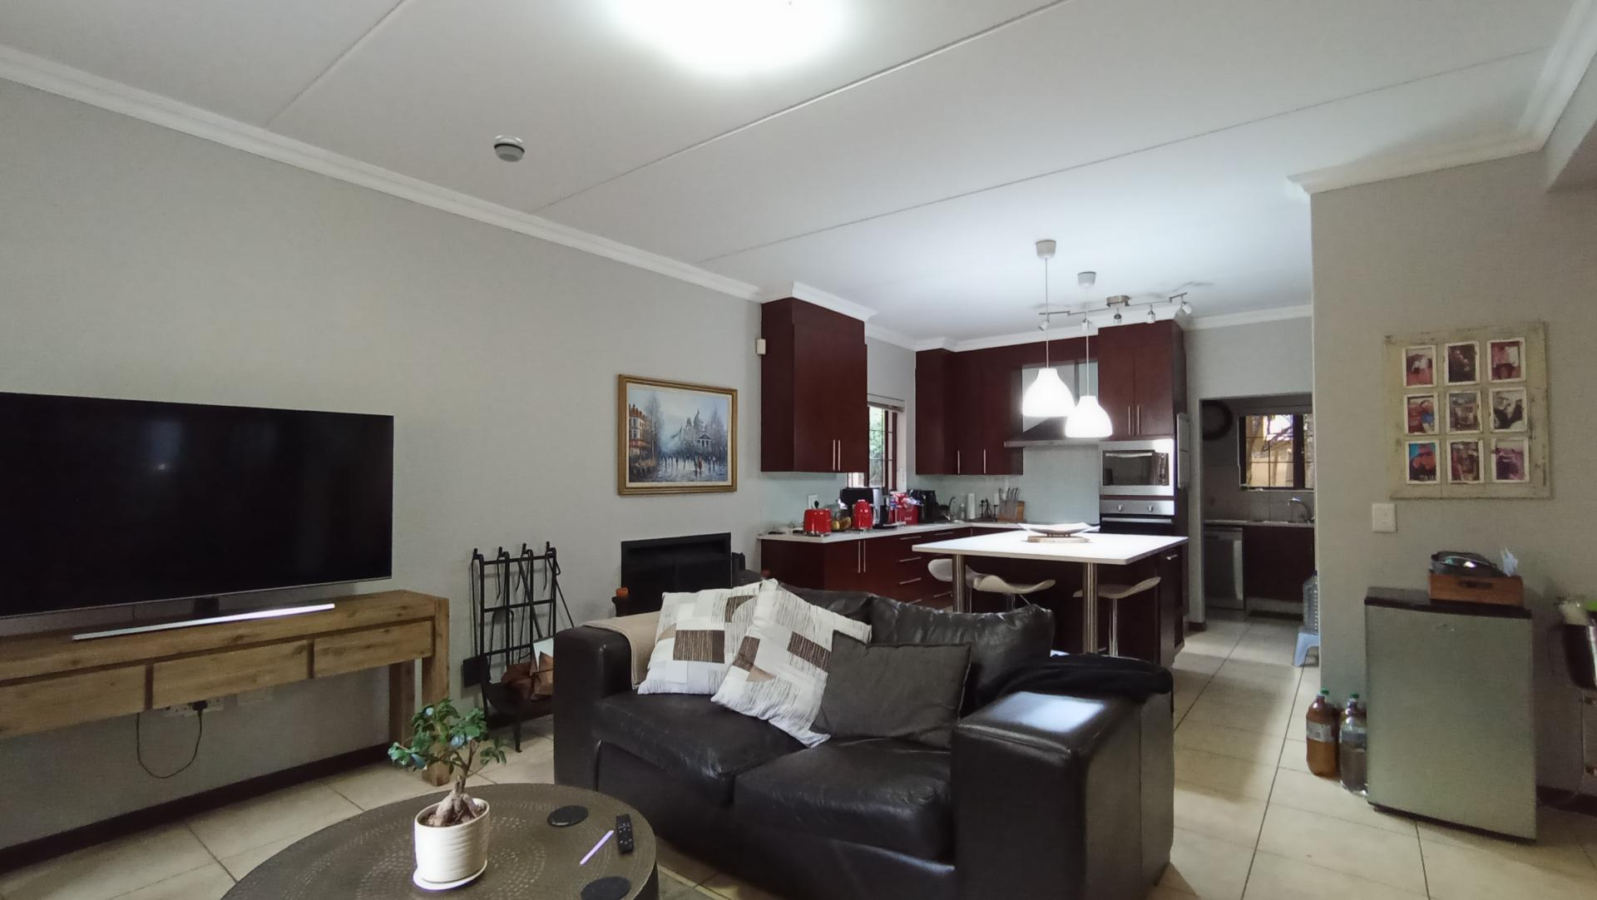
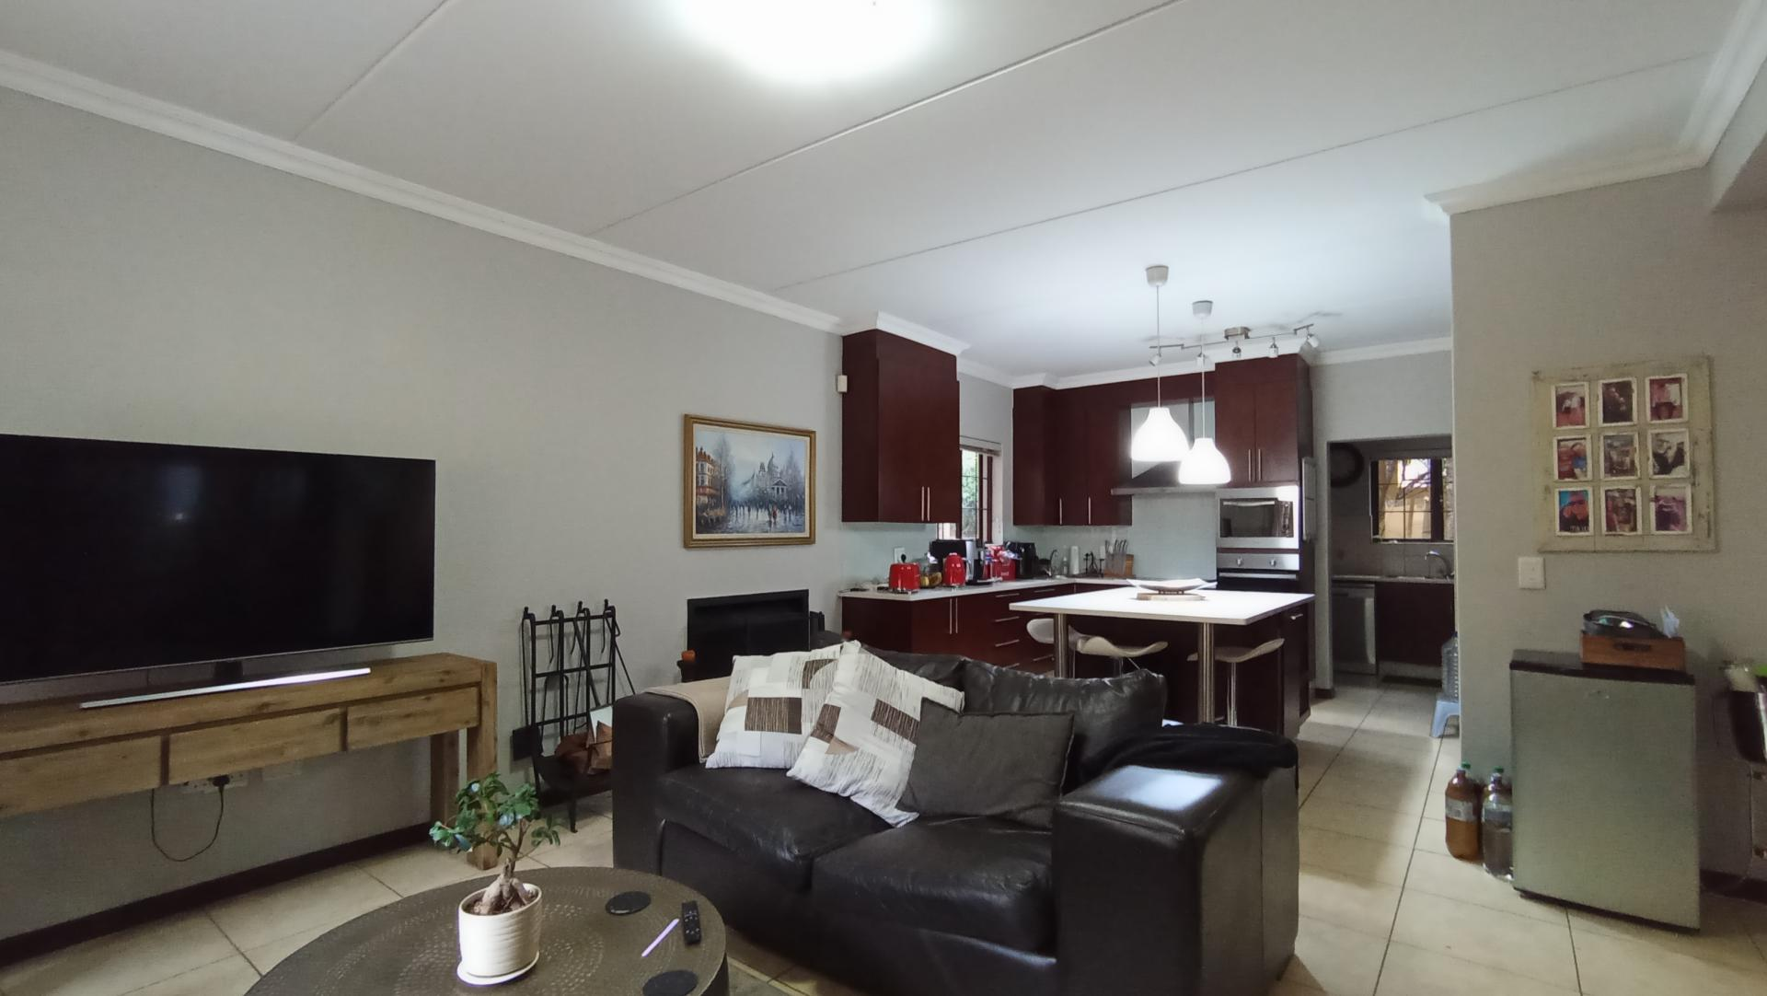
- smoke detector [492,135,525,163]
